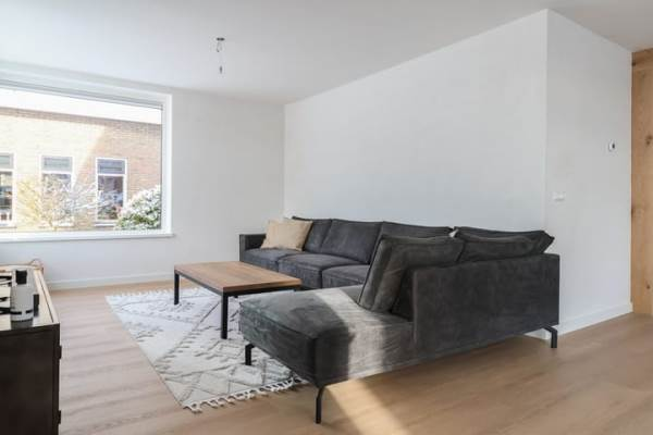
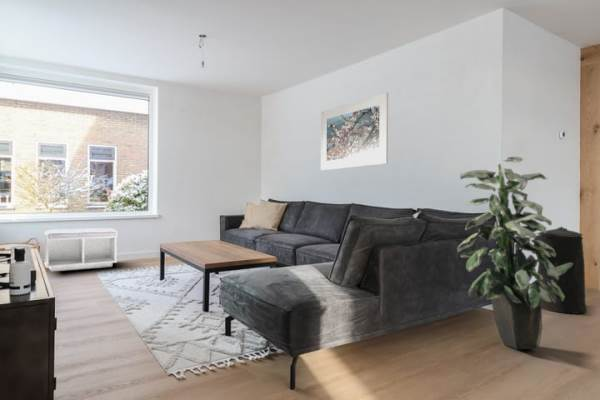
+ trash can [533,225,587,315]
+ indoor plant [456,156,573,350]
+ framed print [320,92,389,171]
+ bench [43,227,119,273]
